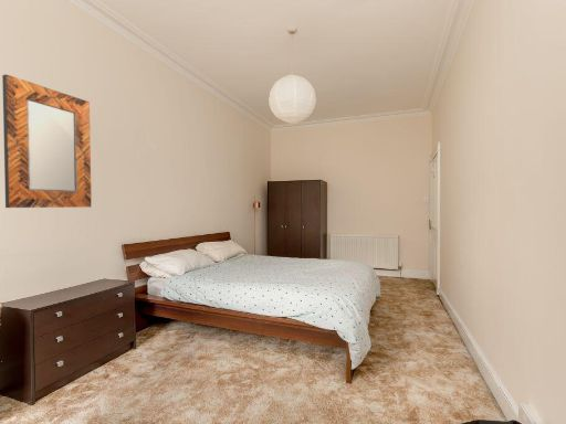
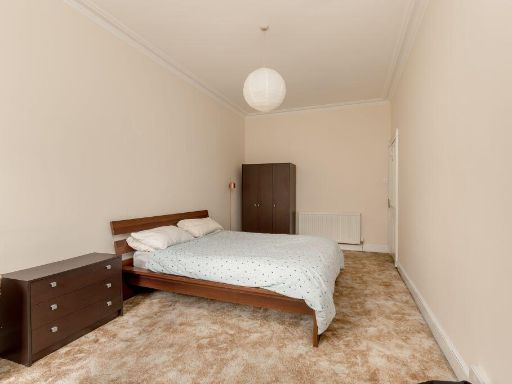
- home mirror [1,73,93,209]
